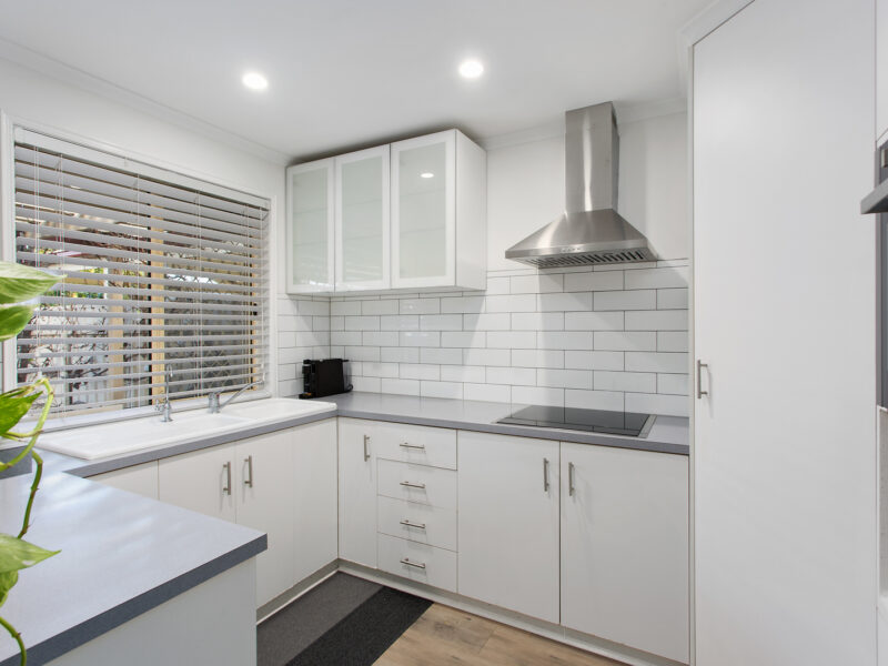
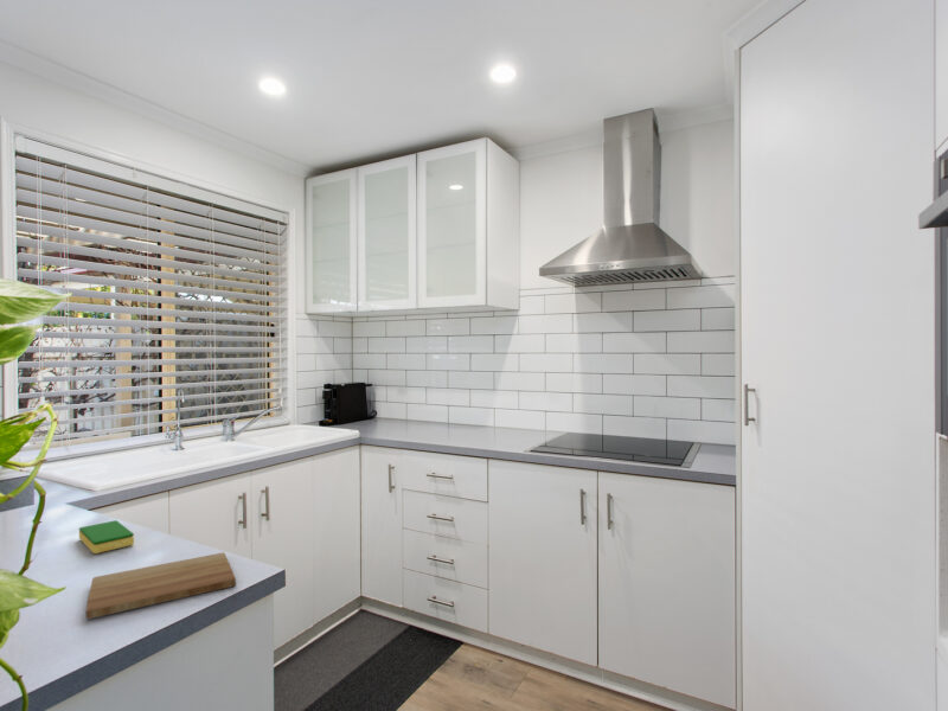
+ dish sponge [78,519,135,555]
+ cutting board [85,551,237,620]
